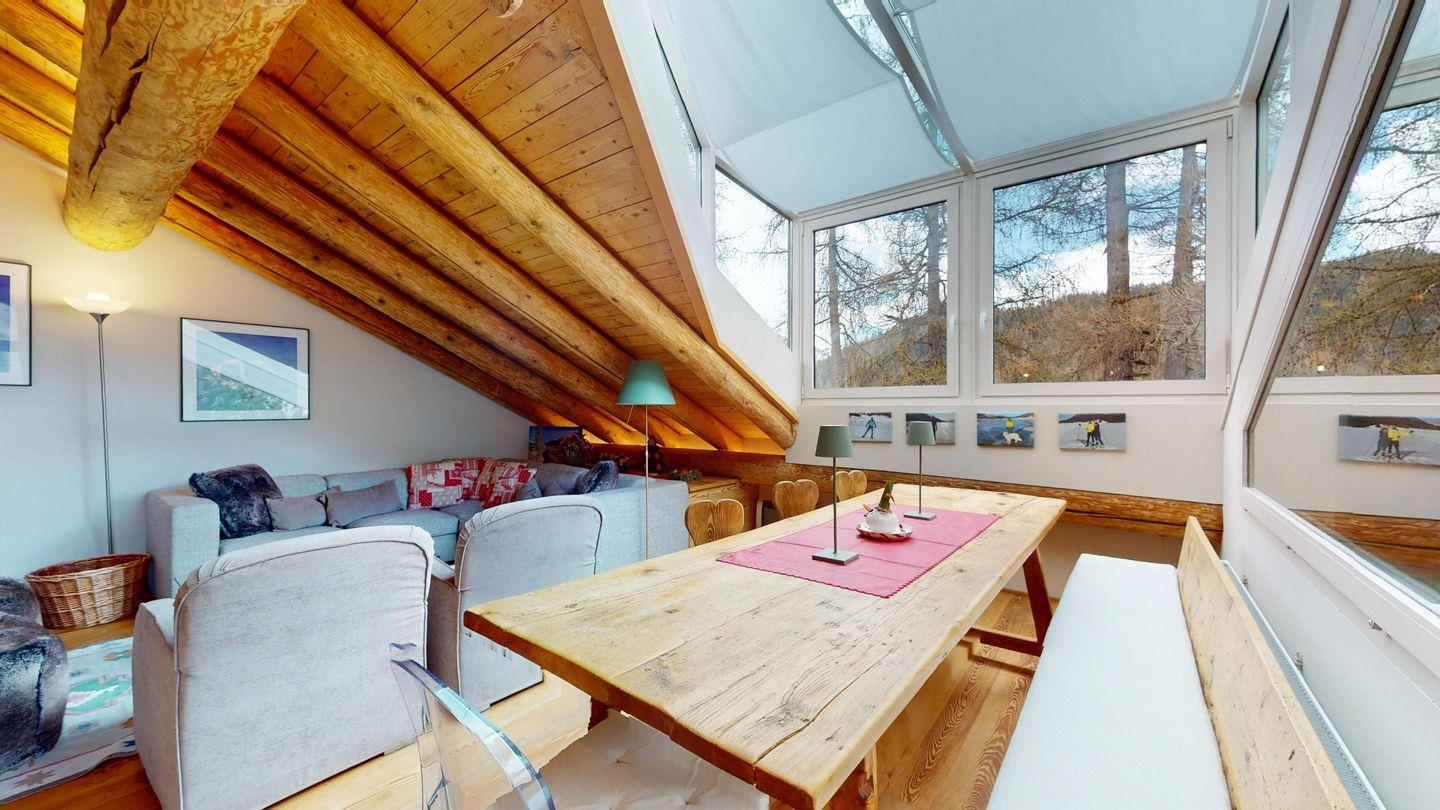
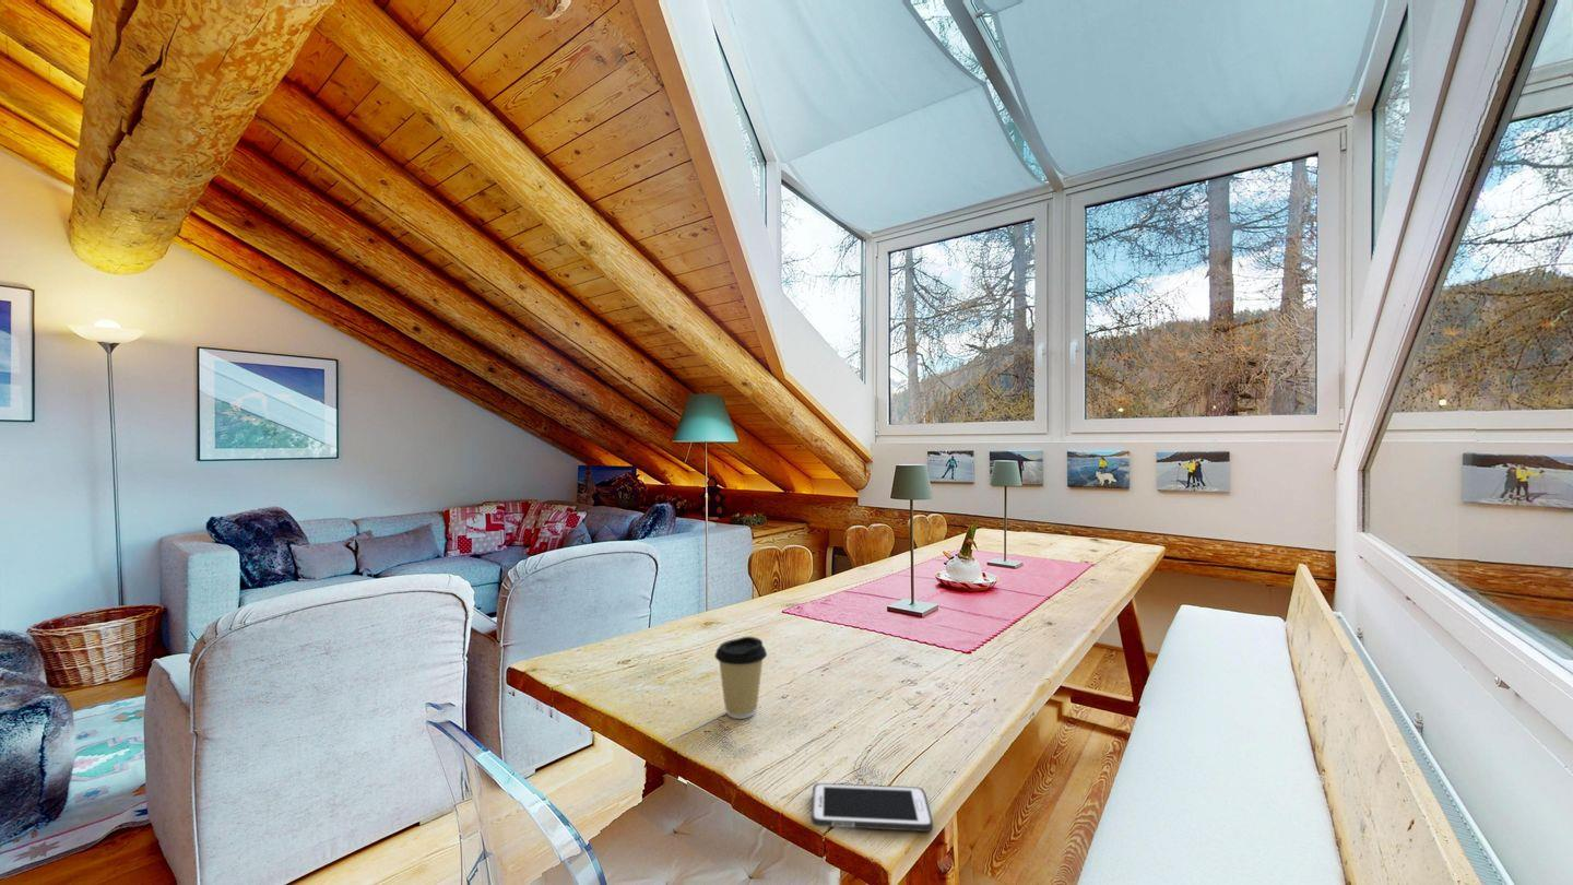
+ coffee cup [713,636,768,720]
+ cell phone [811,782,934,833]
